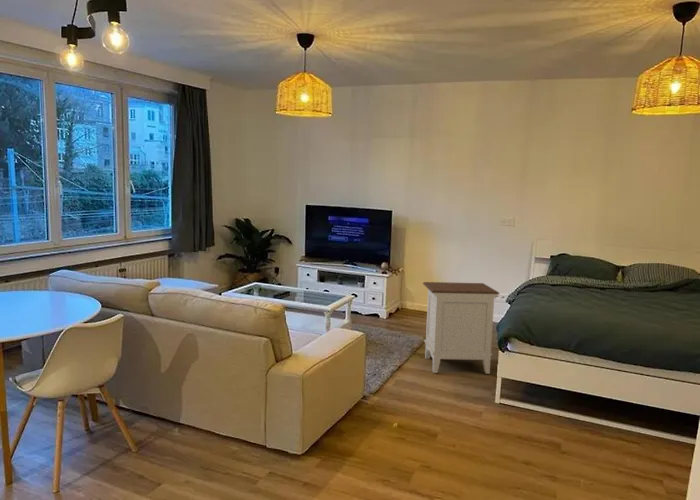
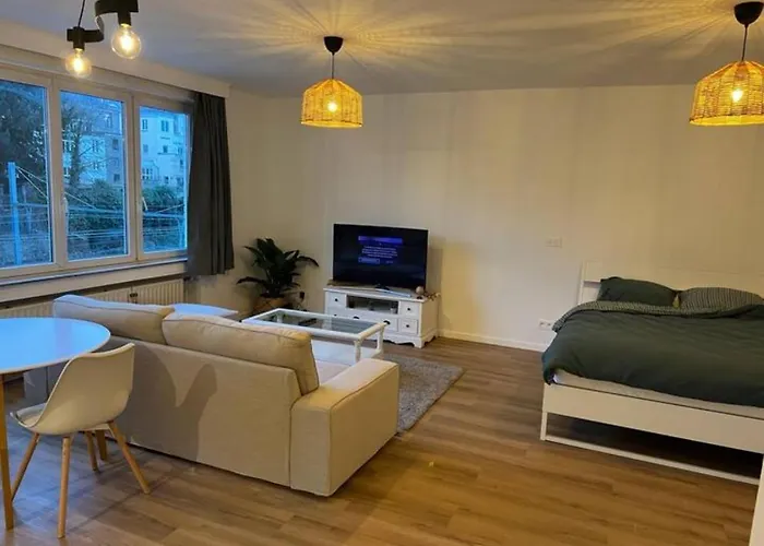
- nightstand [422,281,500,375]
